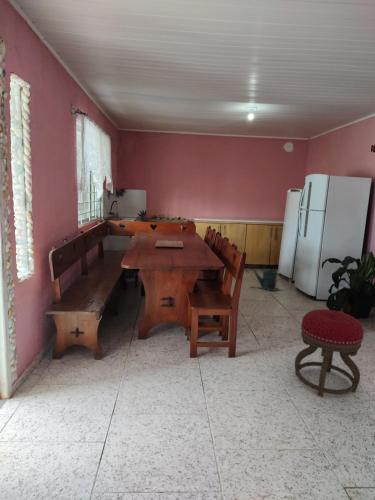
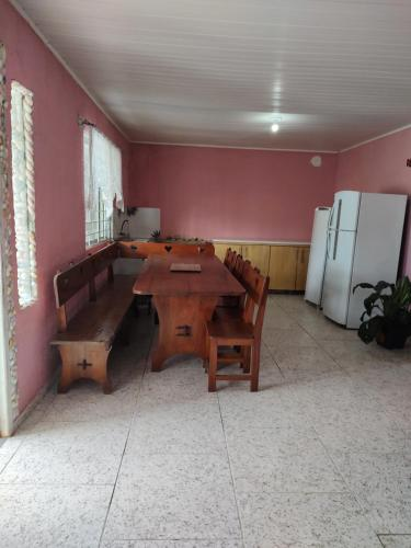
- stool [294,308,365,398]
- watering can [249,265,283,292]
